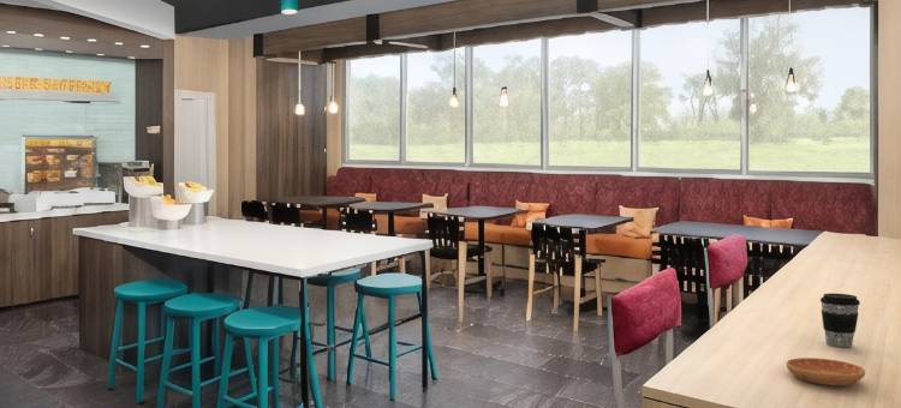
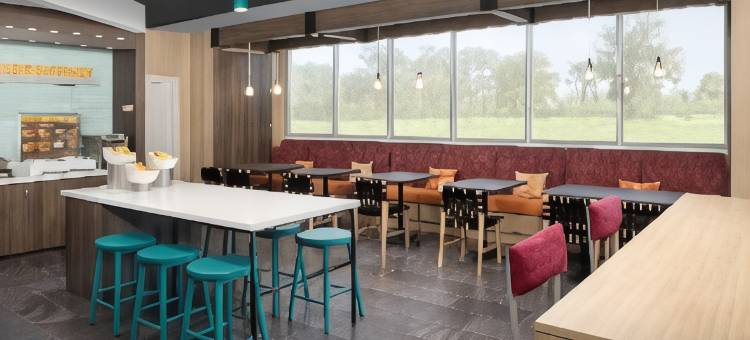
- coffee cup [819,293,861,348]
- saucer [786,356,866,386]
